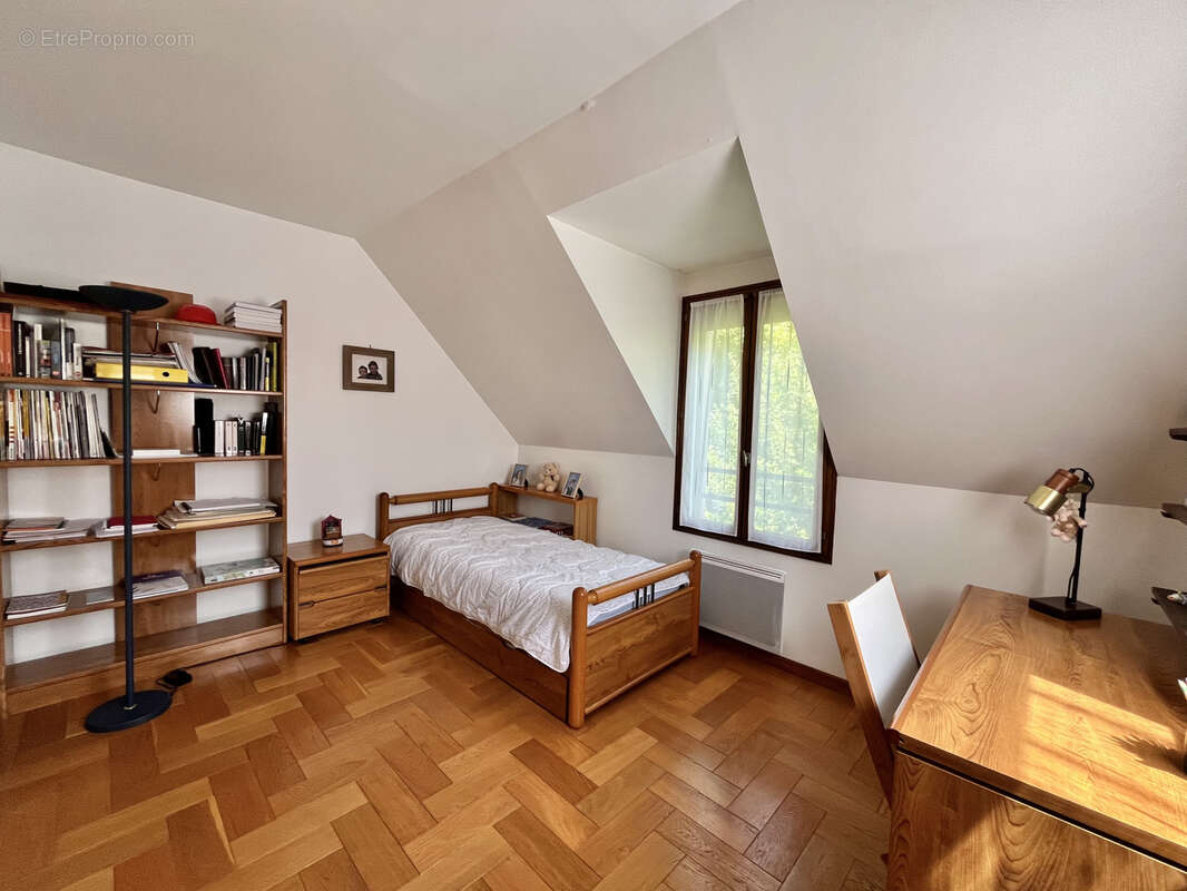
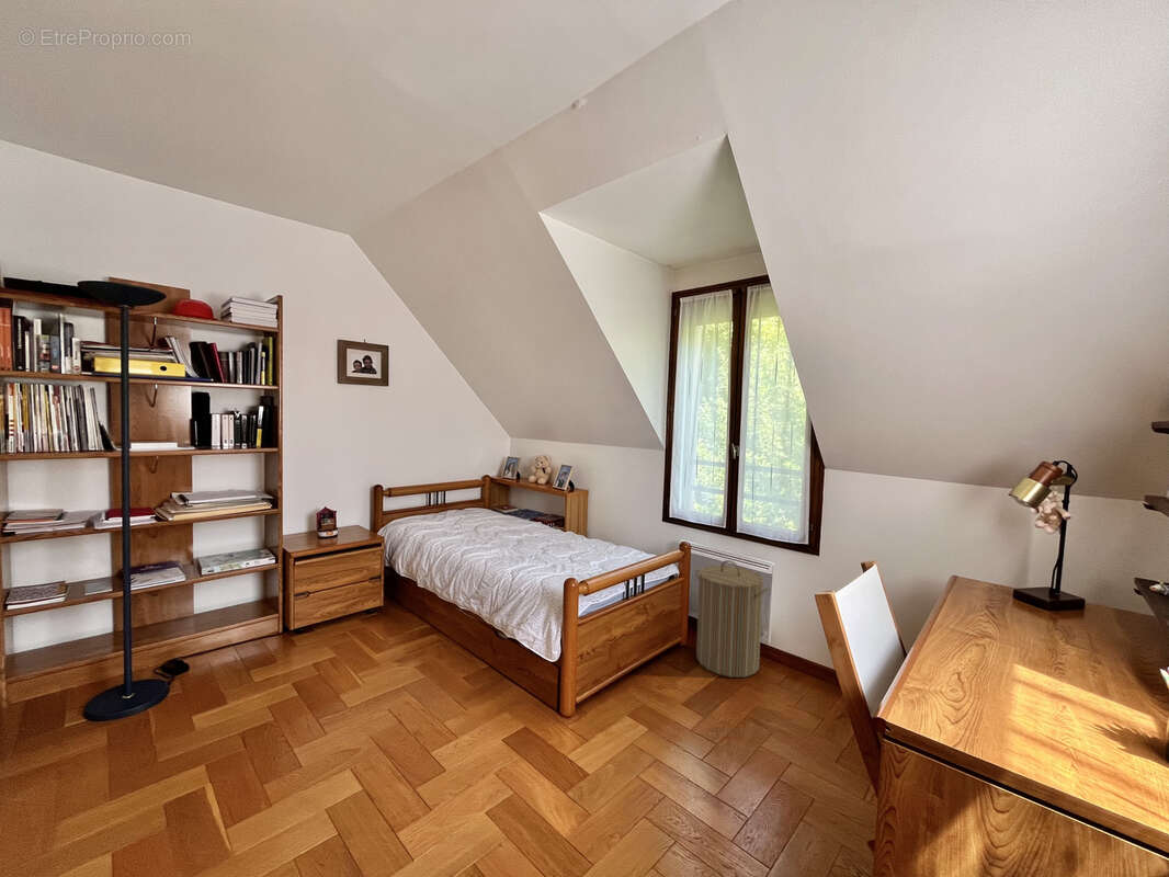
+ laundry hamper [694,559,771,679]
